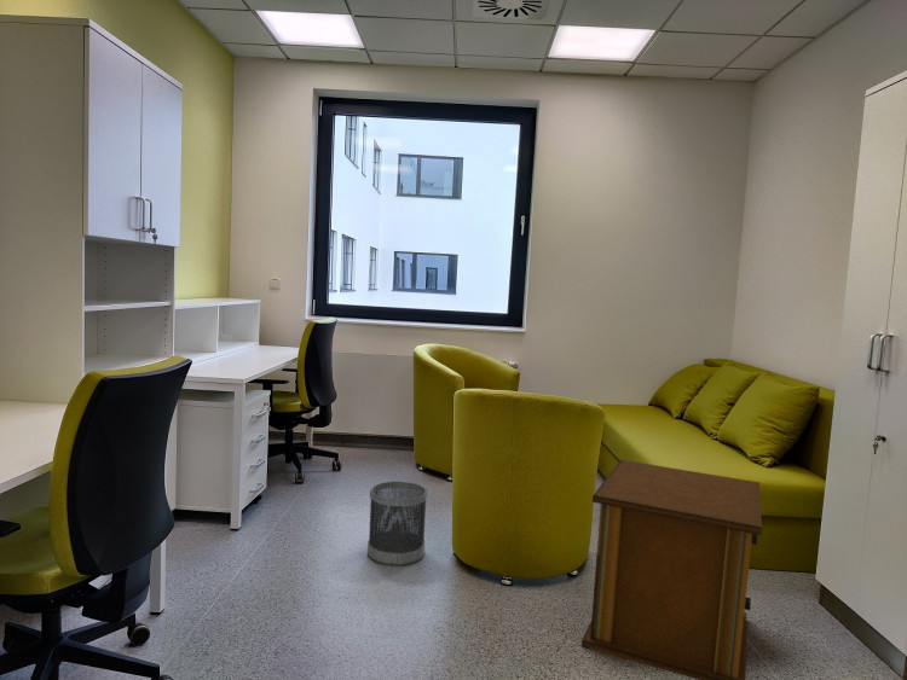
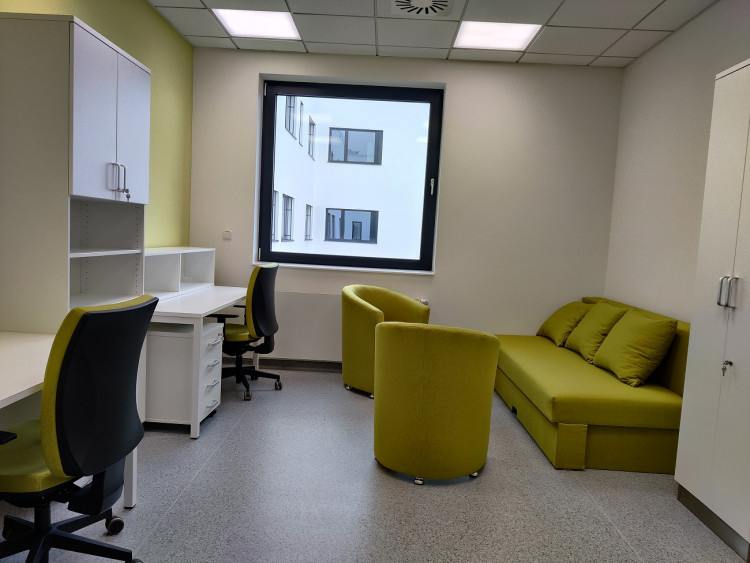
- side table [580,459,763,680]
- wastebasket [366,480,428,568]
